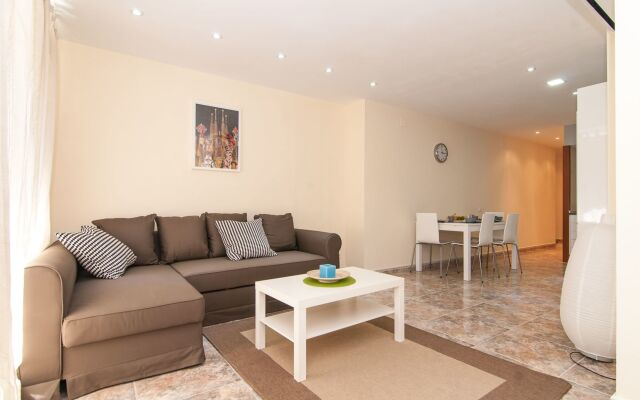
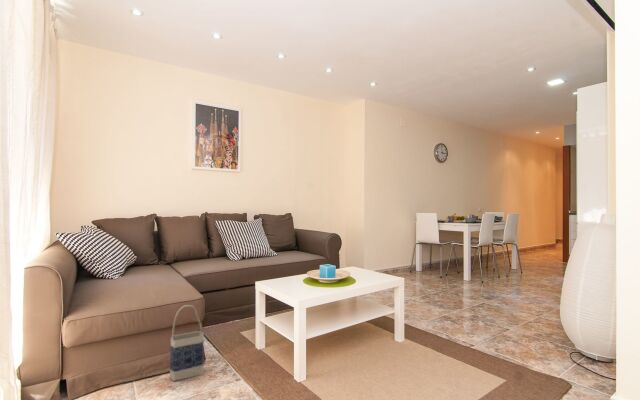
+ bag [169,304,205,382]
